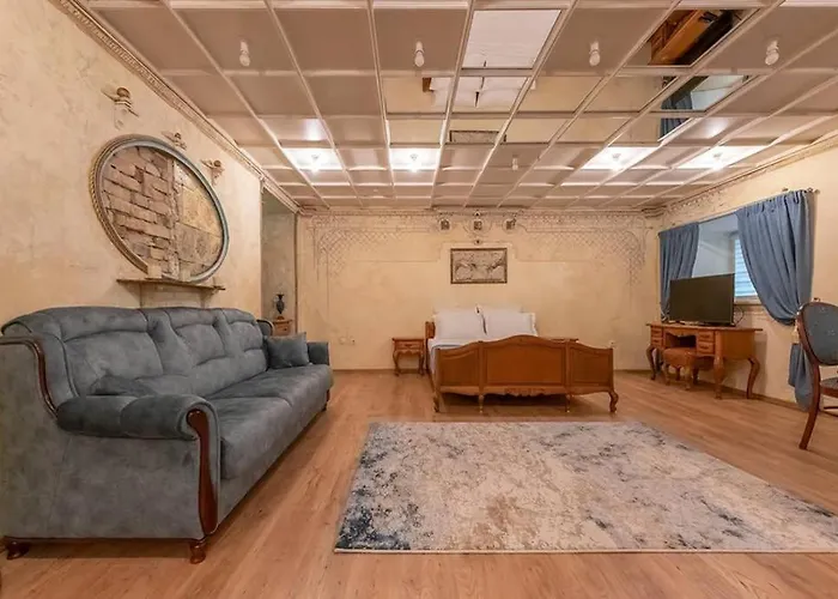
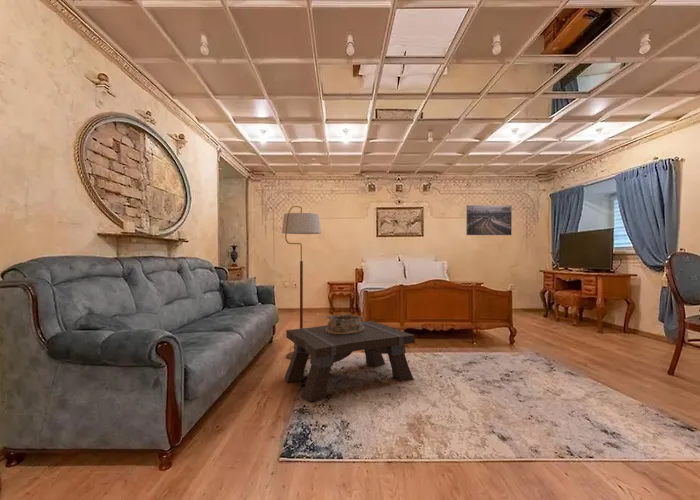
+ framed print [465,204,513,236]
+ floor lamp [281,205,322,360]
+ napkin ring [326,313,365,334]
+ coffee table [284,320,416,404]
